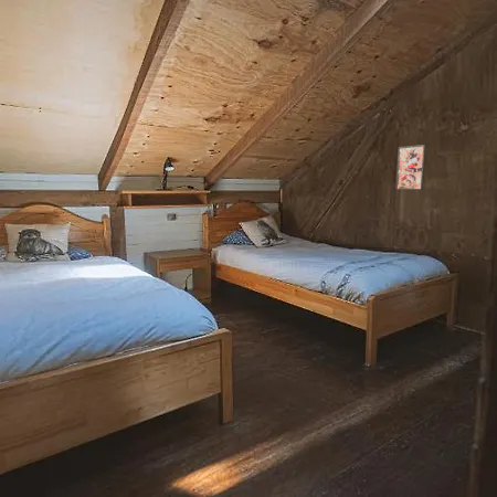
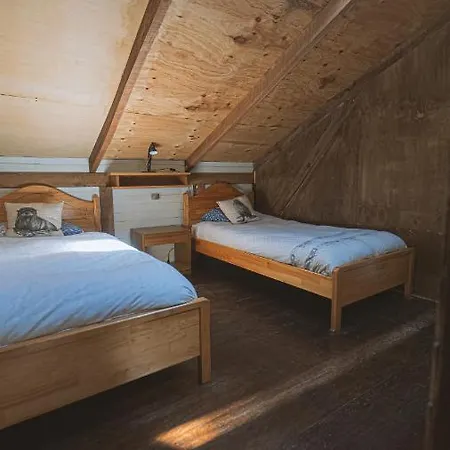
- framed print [394,144,427,191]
